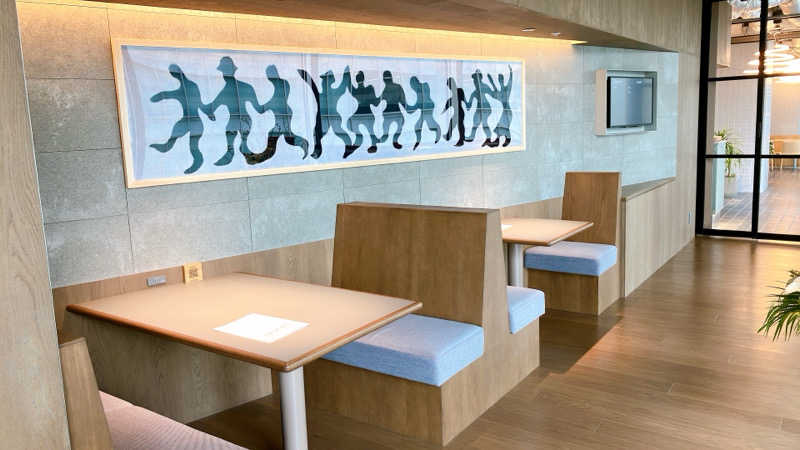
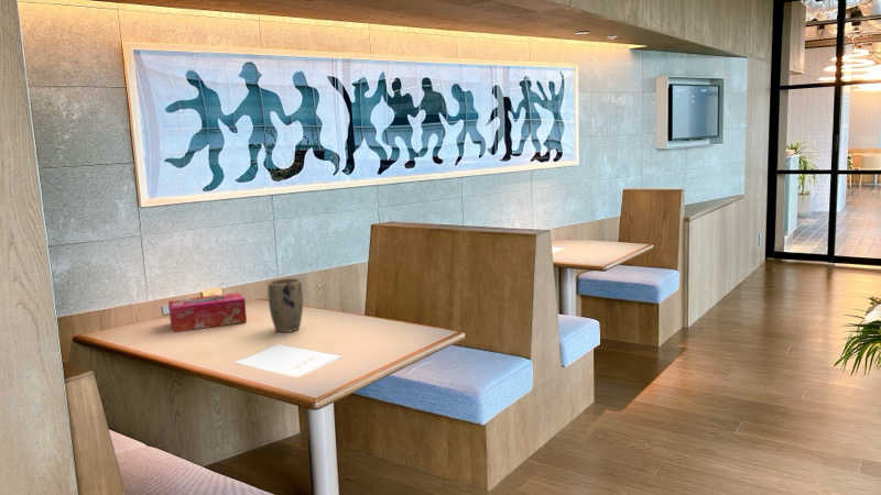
+ tissue box [167,292,248,333]
+ plant pot [267,277,304,333]
